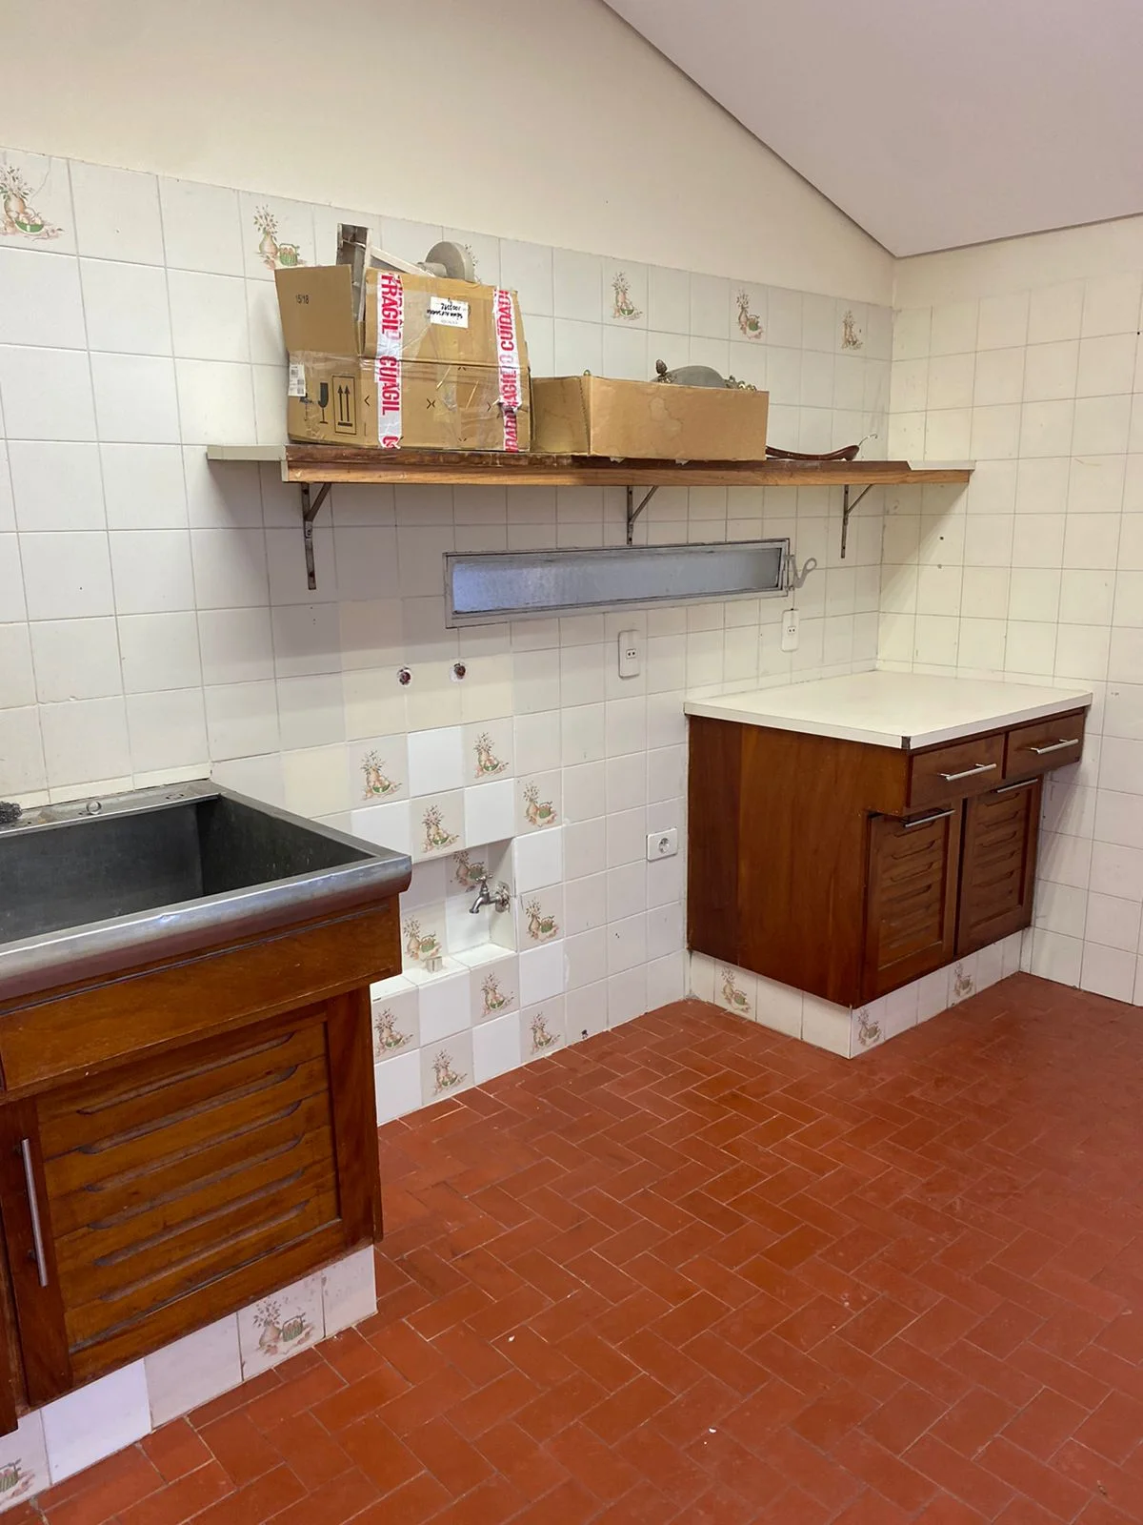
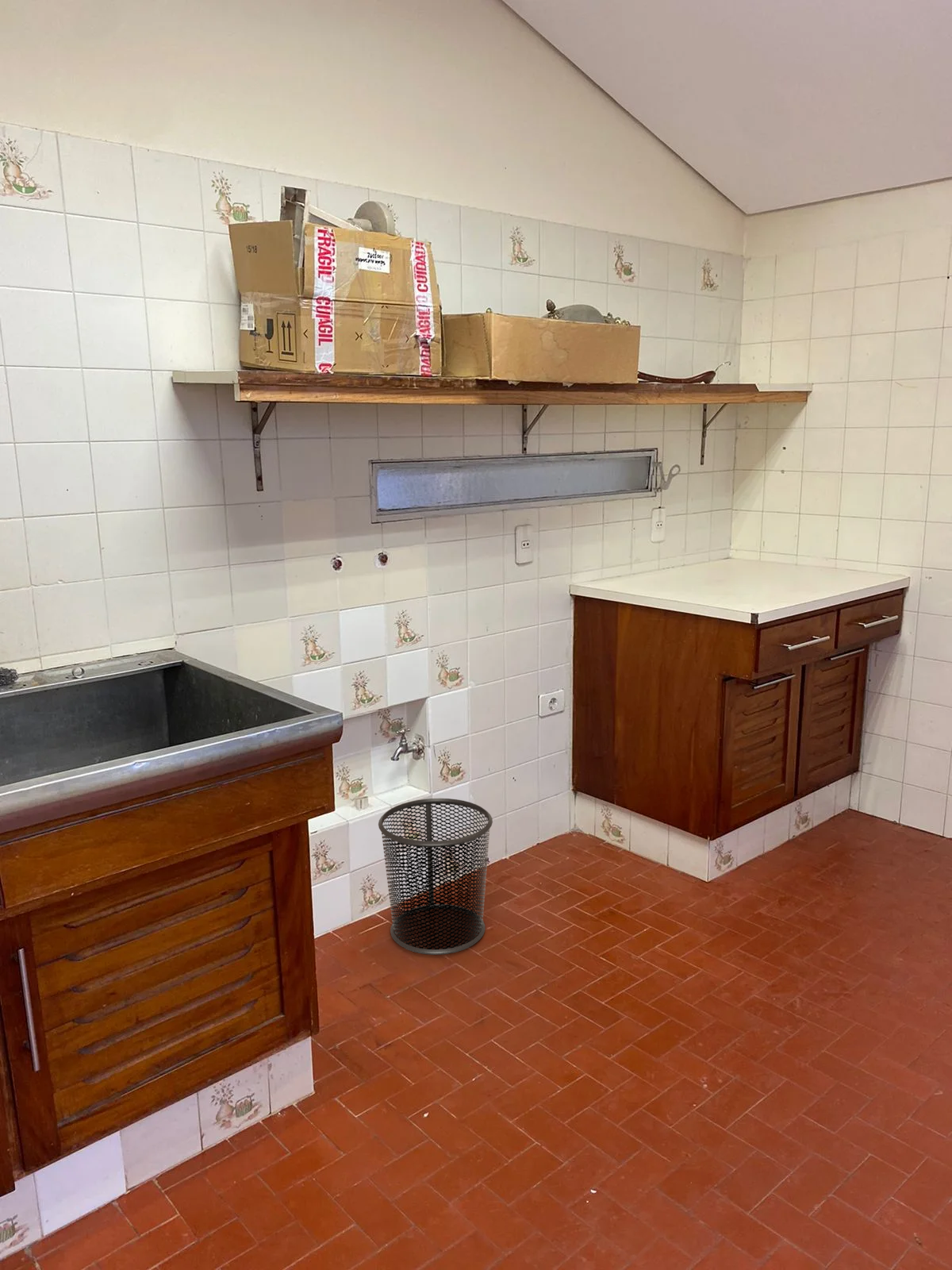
+ waste bin [378,798,493,956]
